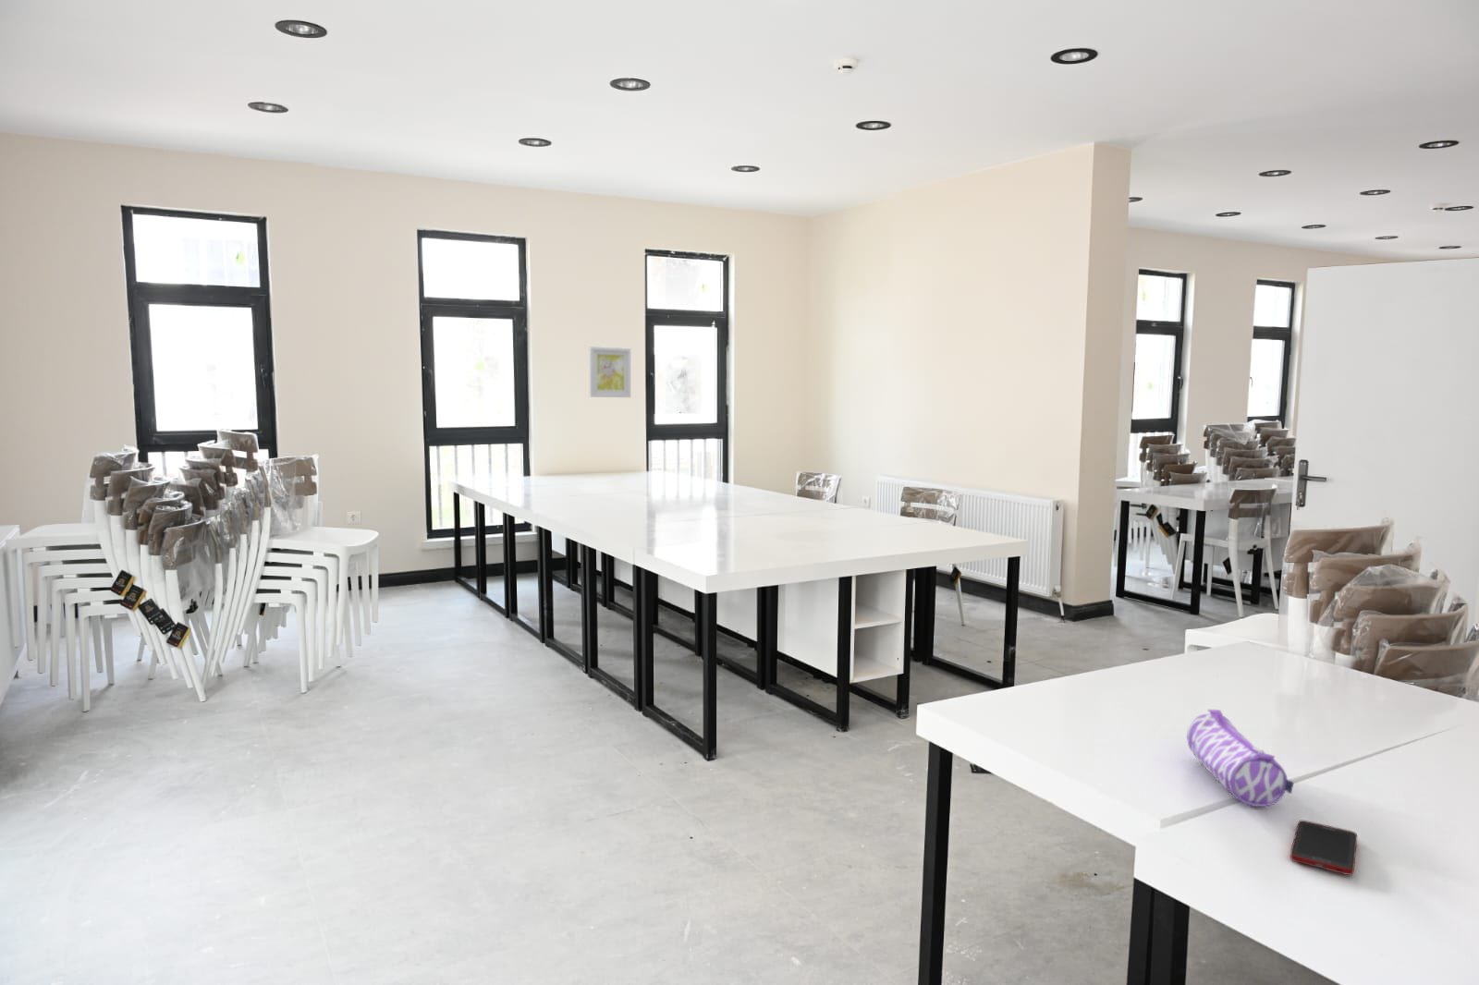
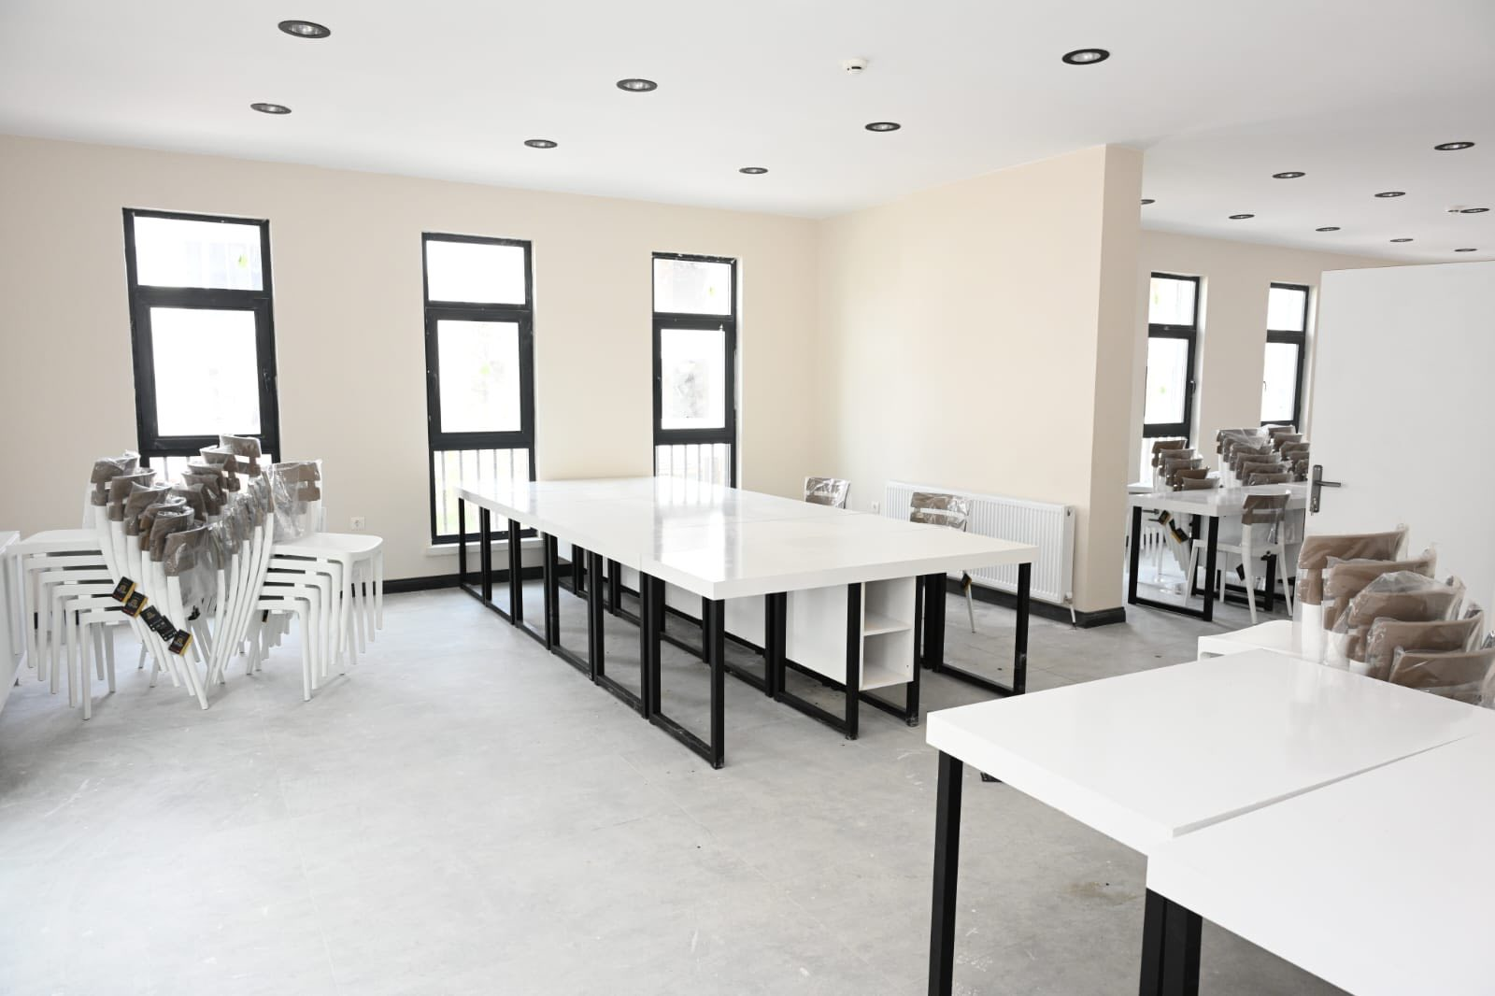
- cell phone [1290,820,1358,876]
- wall art [588,345,631,398]
- pencil case [1186,709,1294,808]
